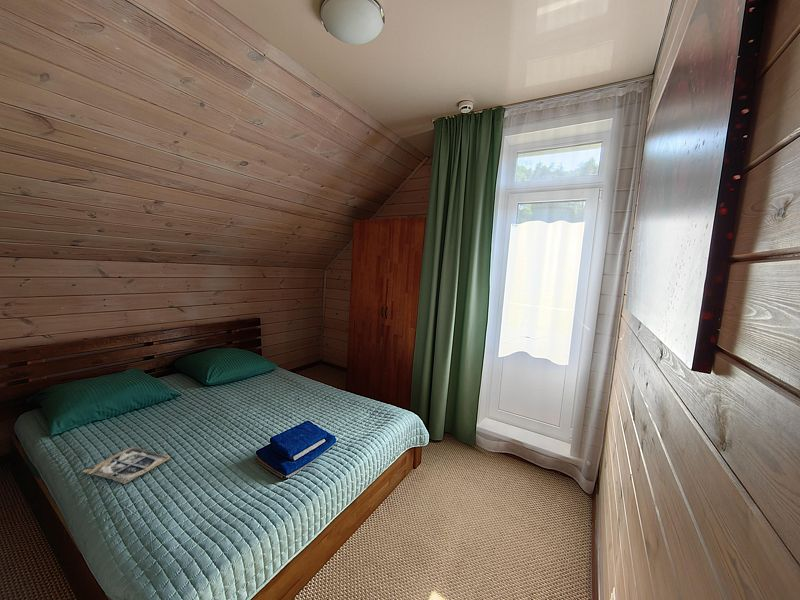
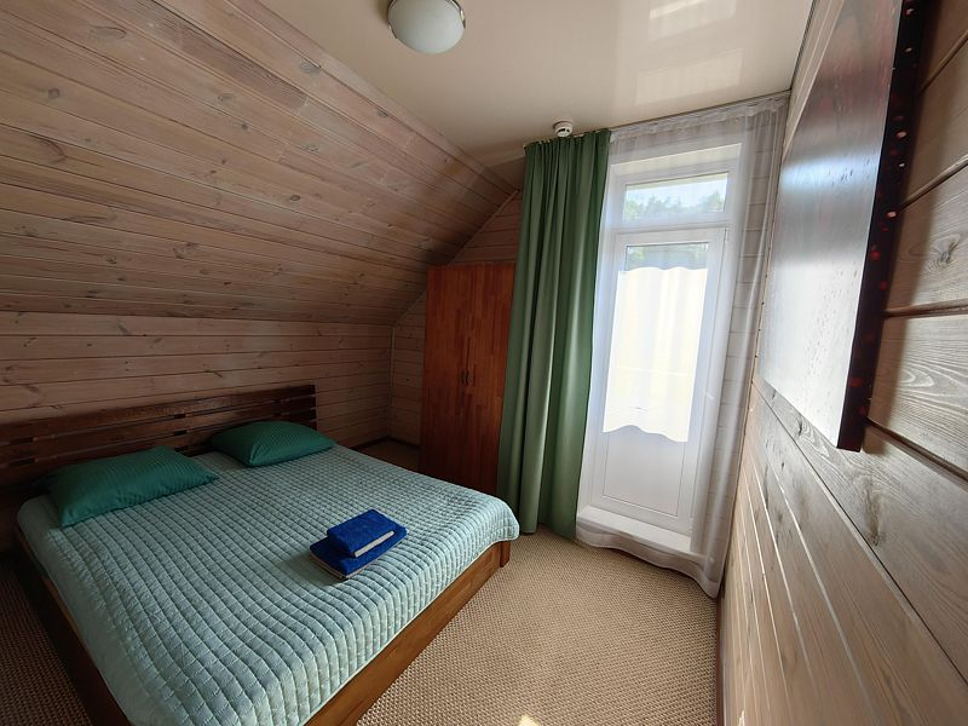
- magazine [81,446,171,485]
